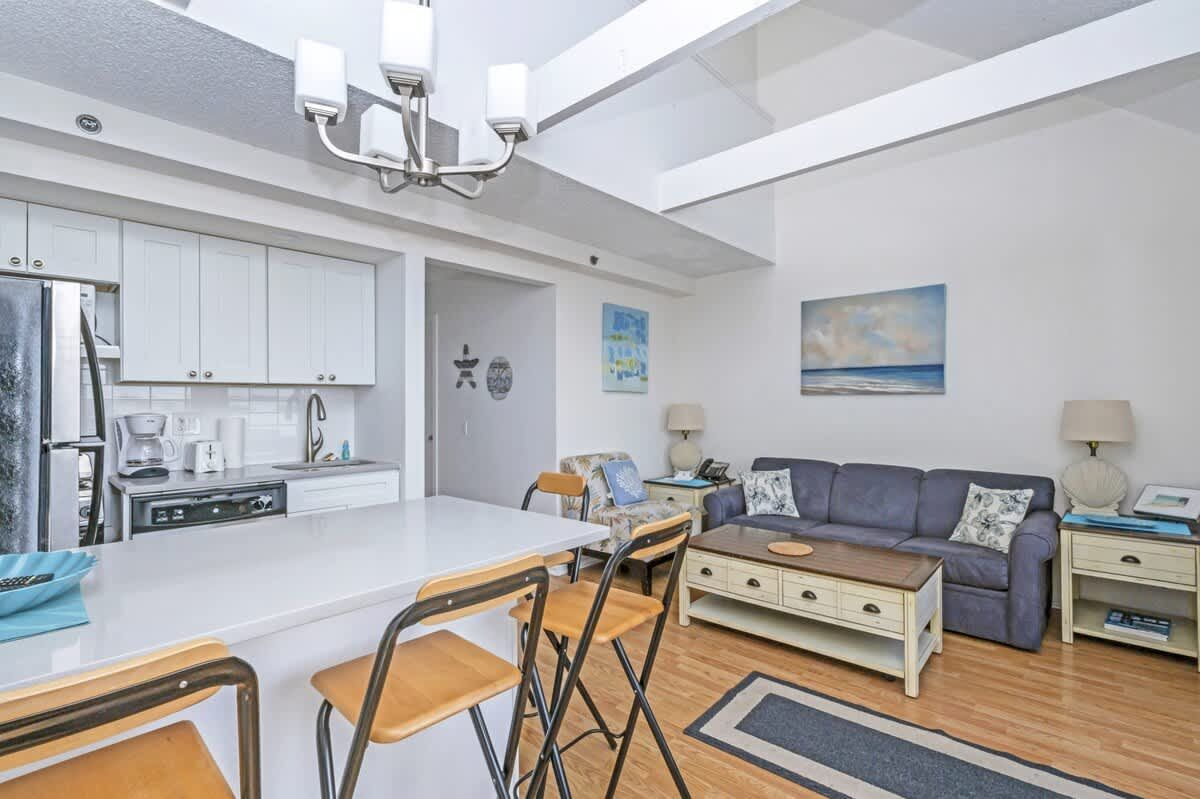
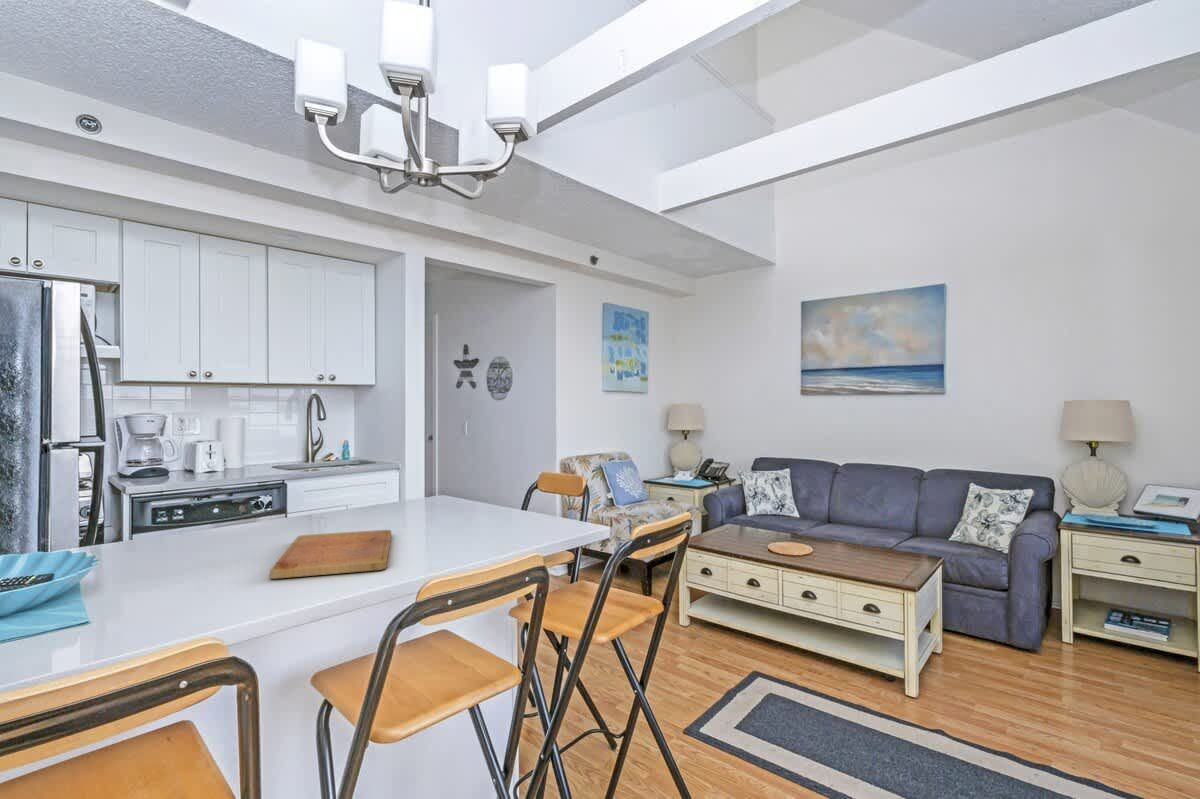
+ cutting board [269,529,392,580]
